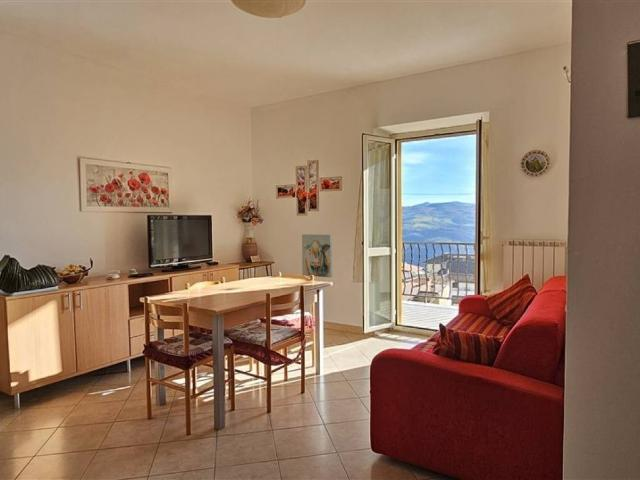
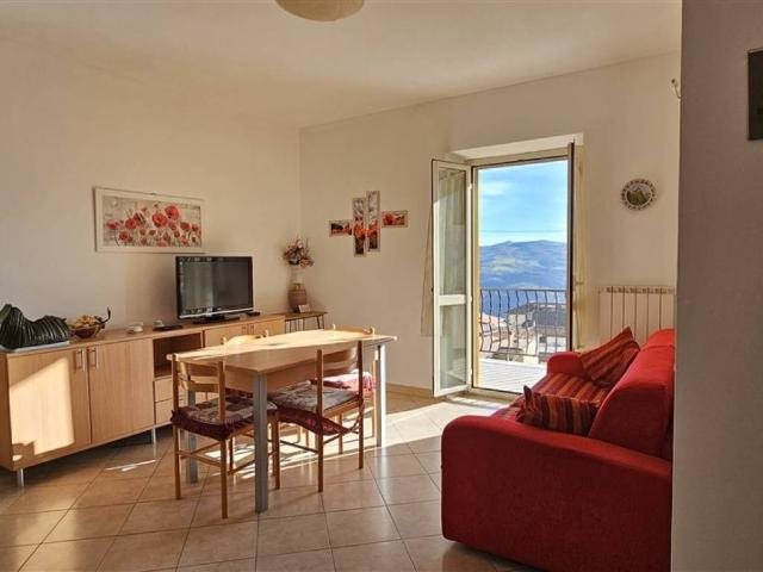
- wall art [301,233,333,278]
